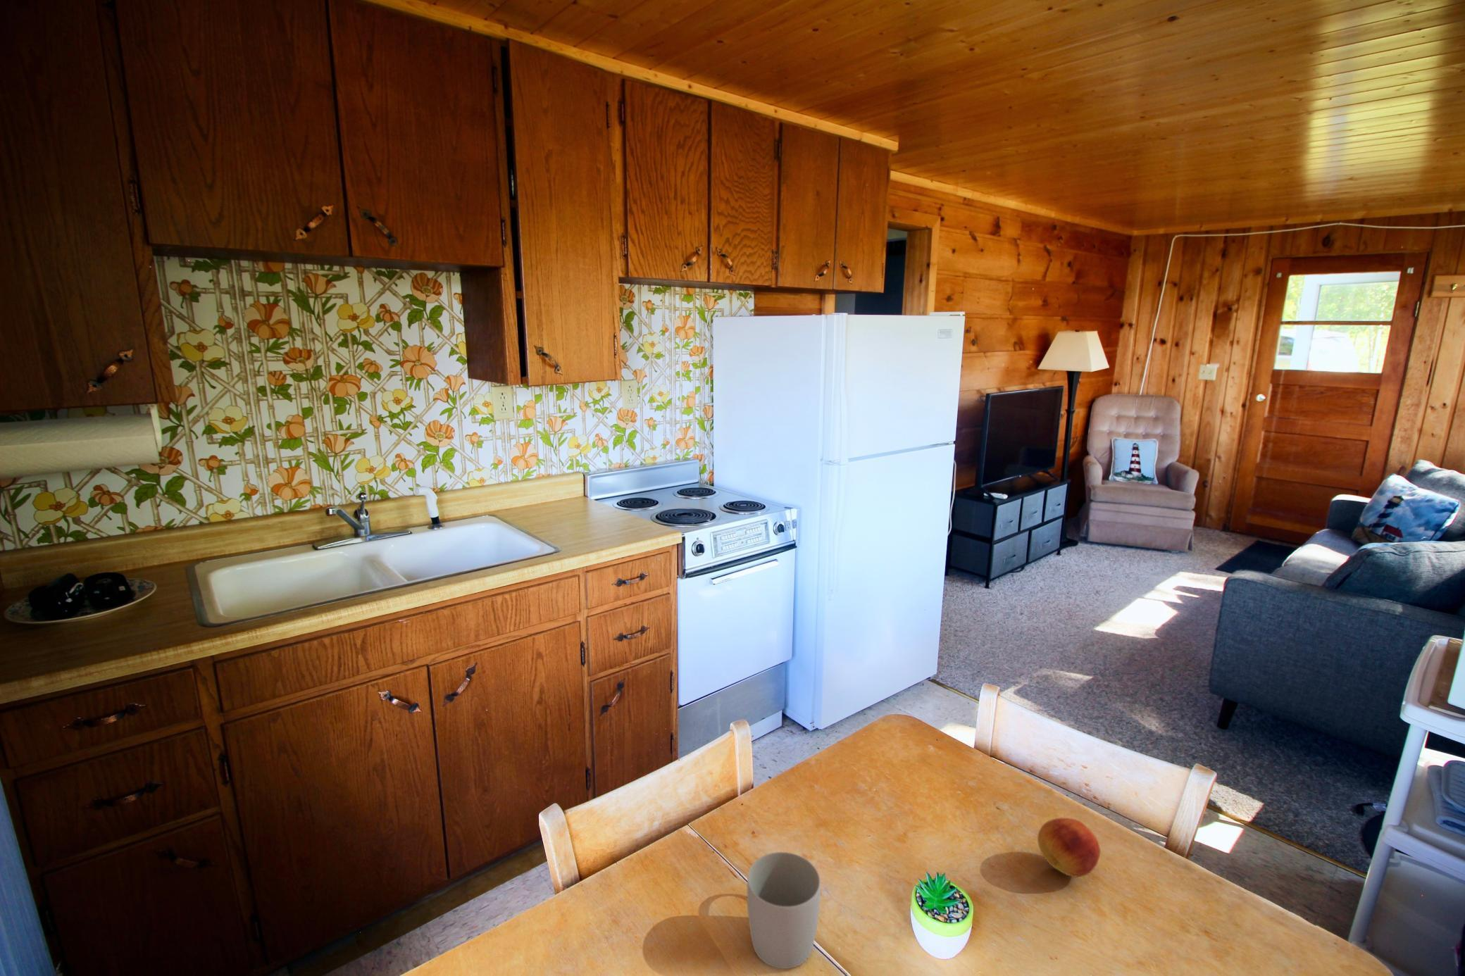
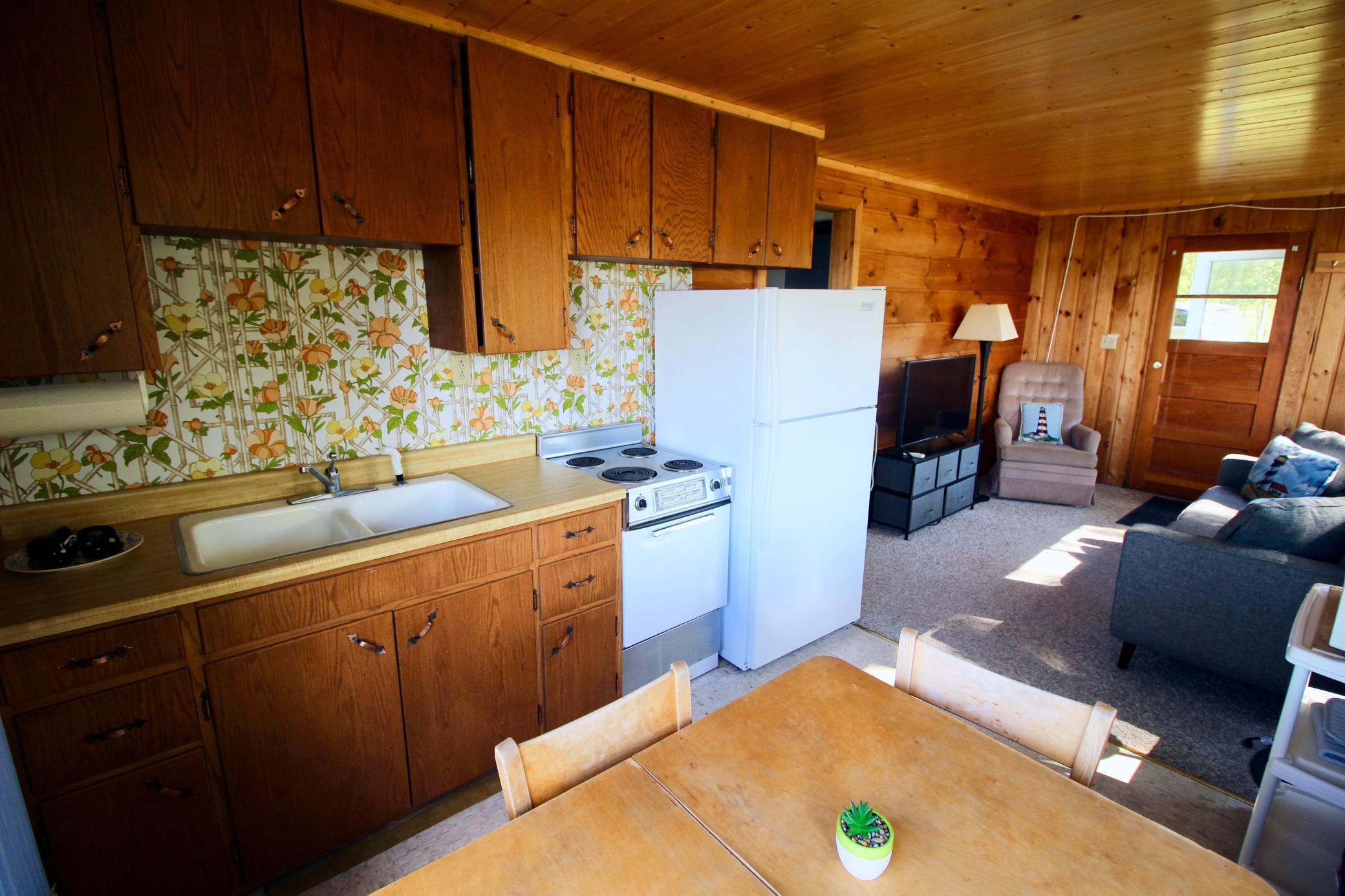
- fruit [1037,818,1101,877]
- mug [746,852,821,969]
